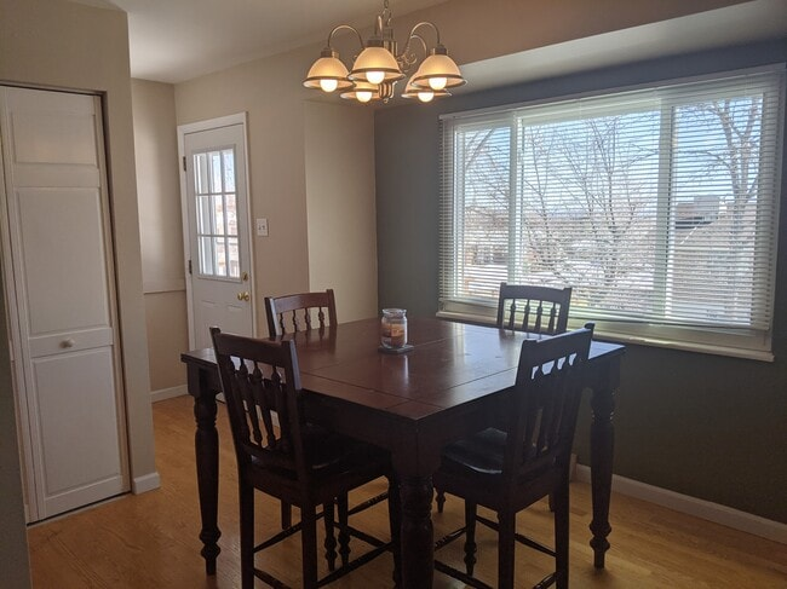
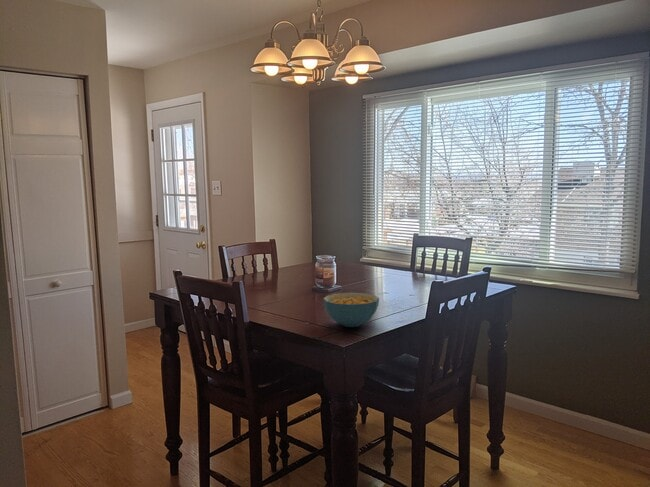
+ cereal bowl [322,292,380,328]
